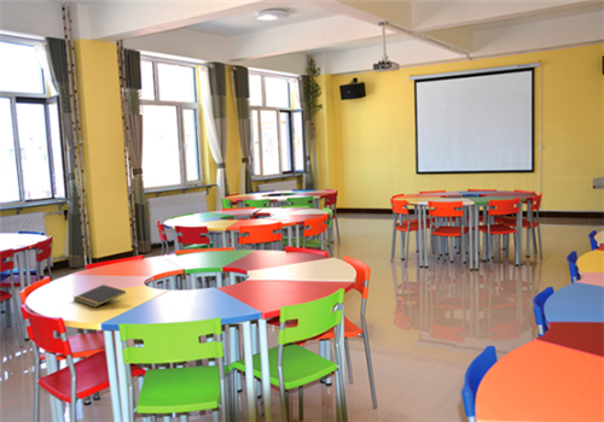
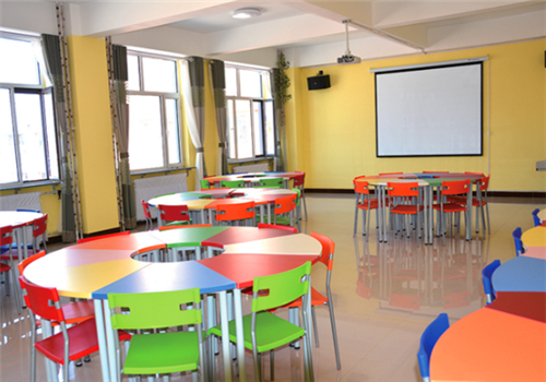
- notepad [72,283,127,309]
